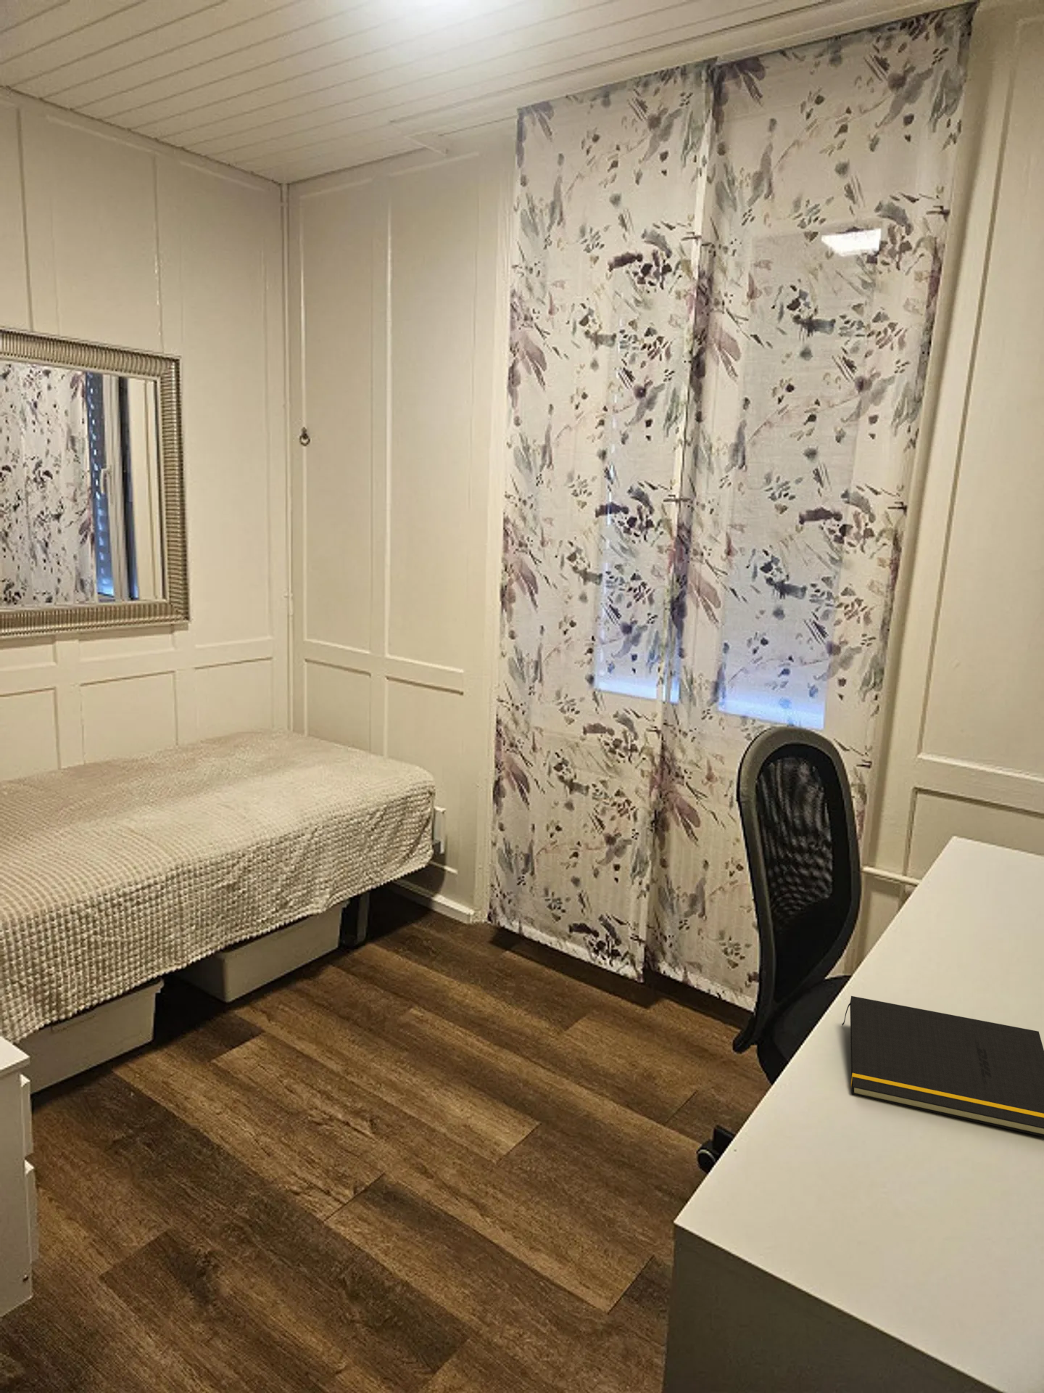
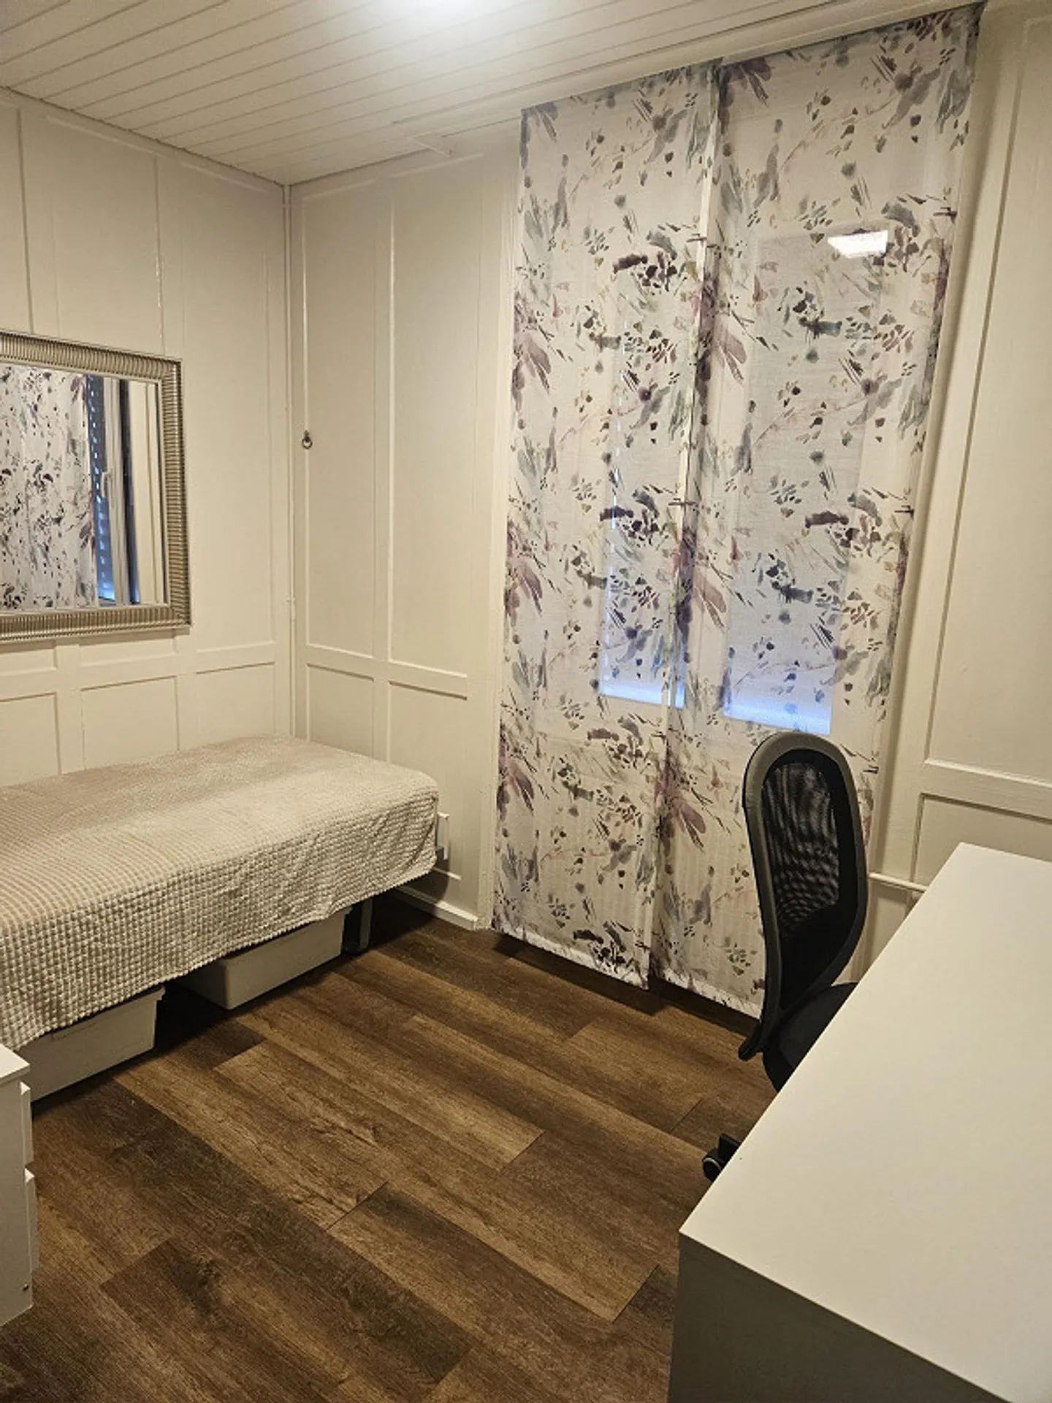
- notepad [841,996,1044,1137]
